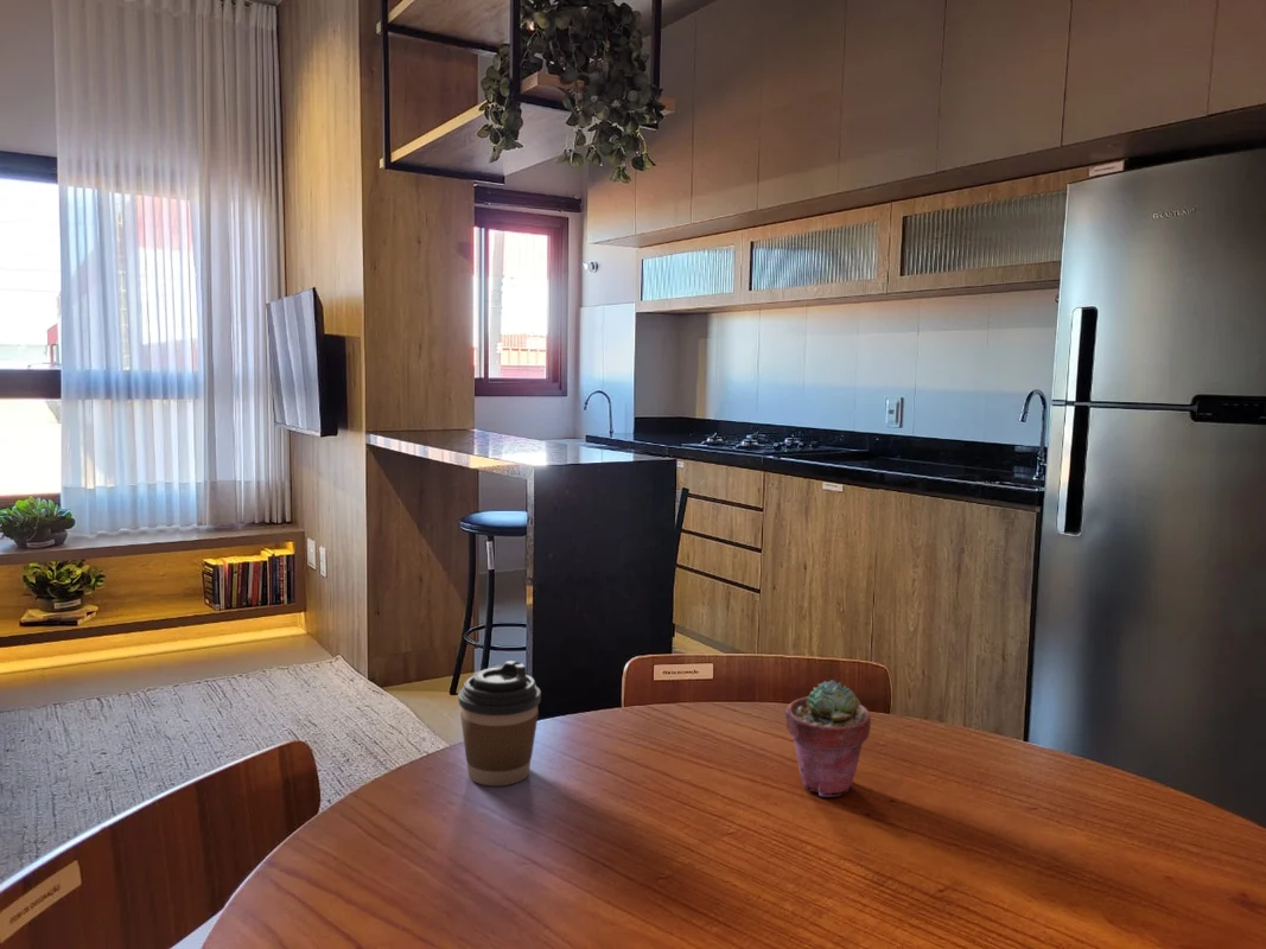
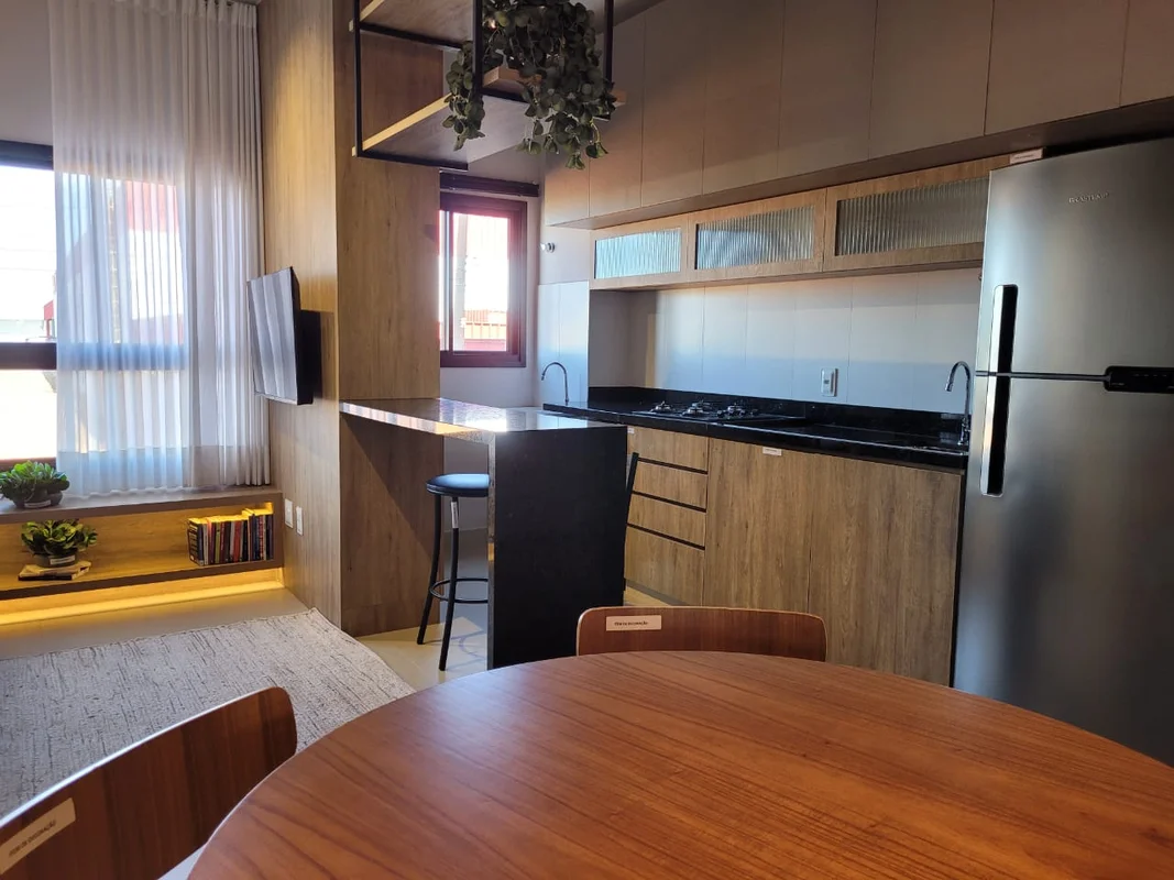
- coffee cup [457,660,542,786]
- potted succulent [784,679,872,798]
